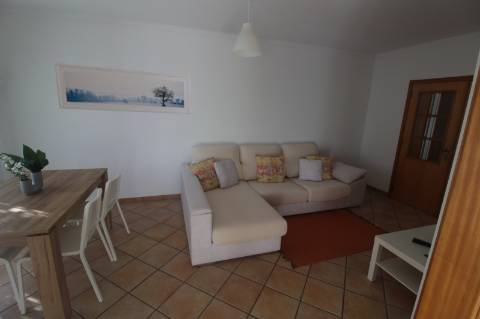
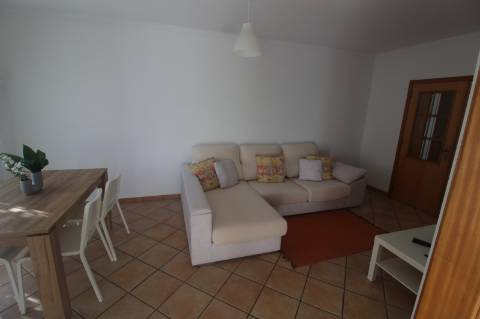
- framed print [54,62,191,115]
